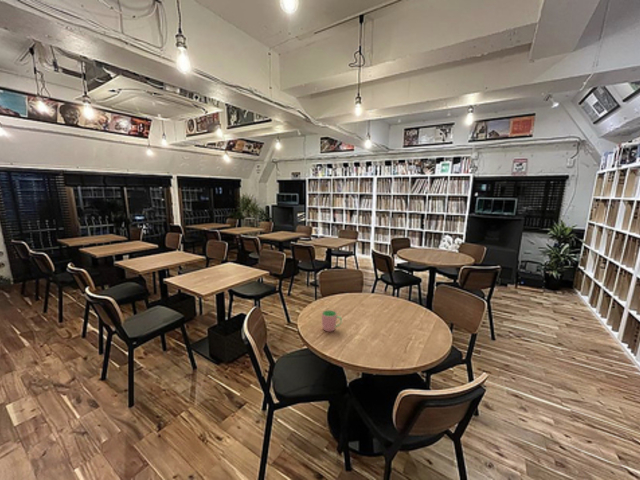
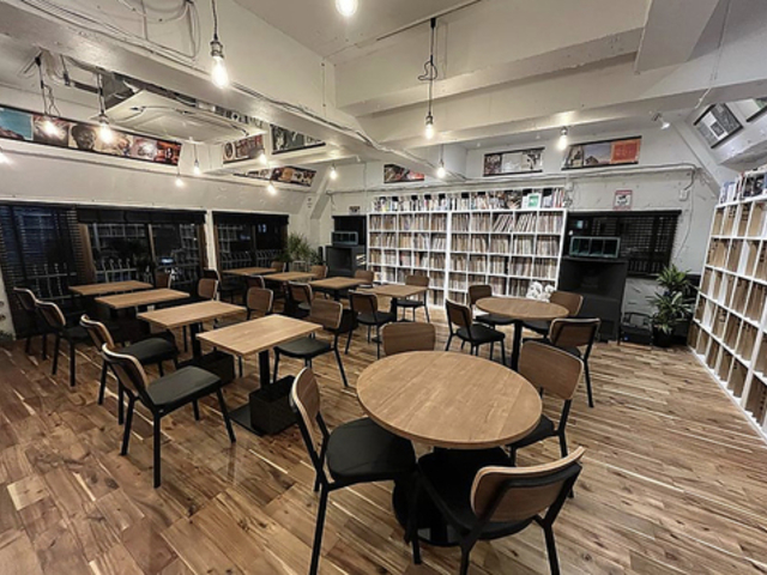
- cup [321,309,343,333]
